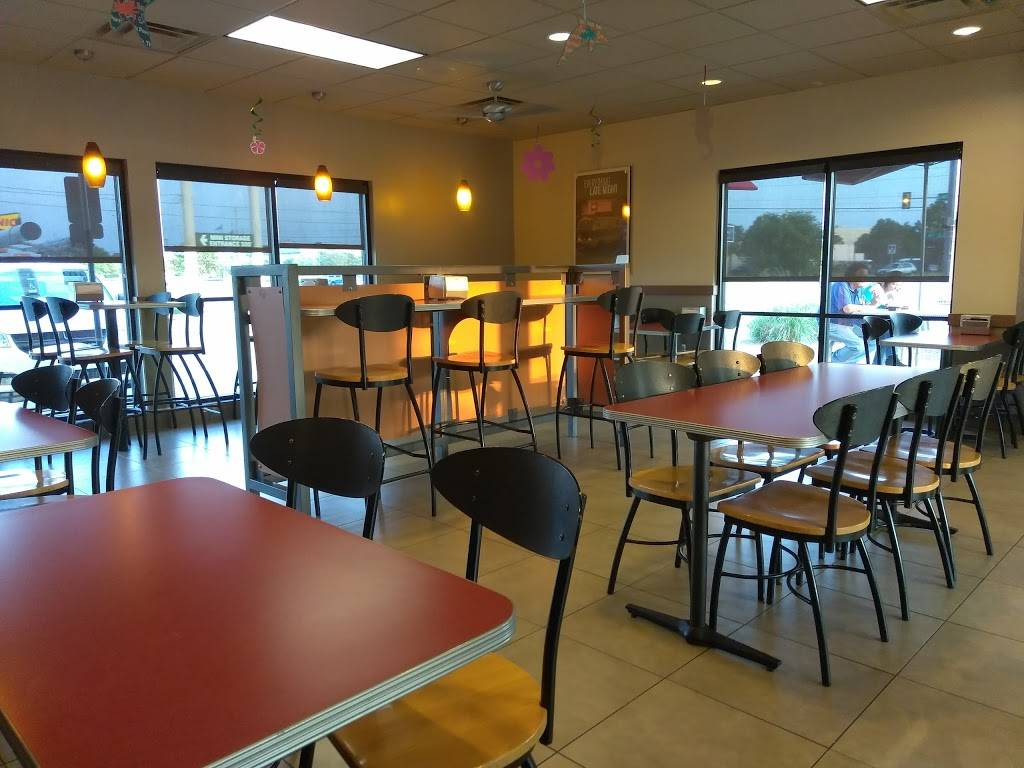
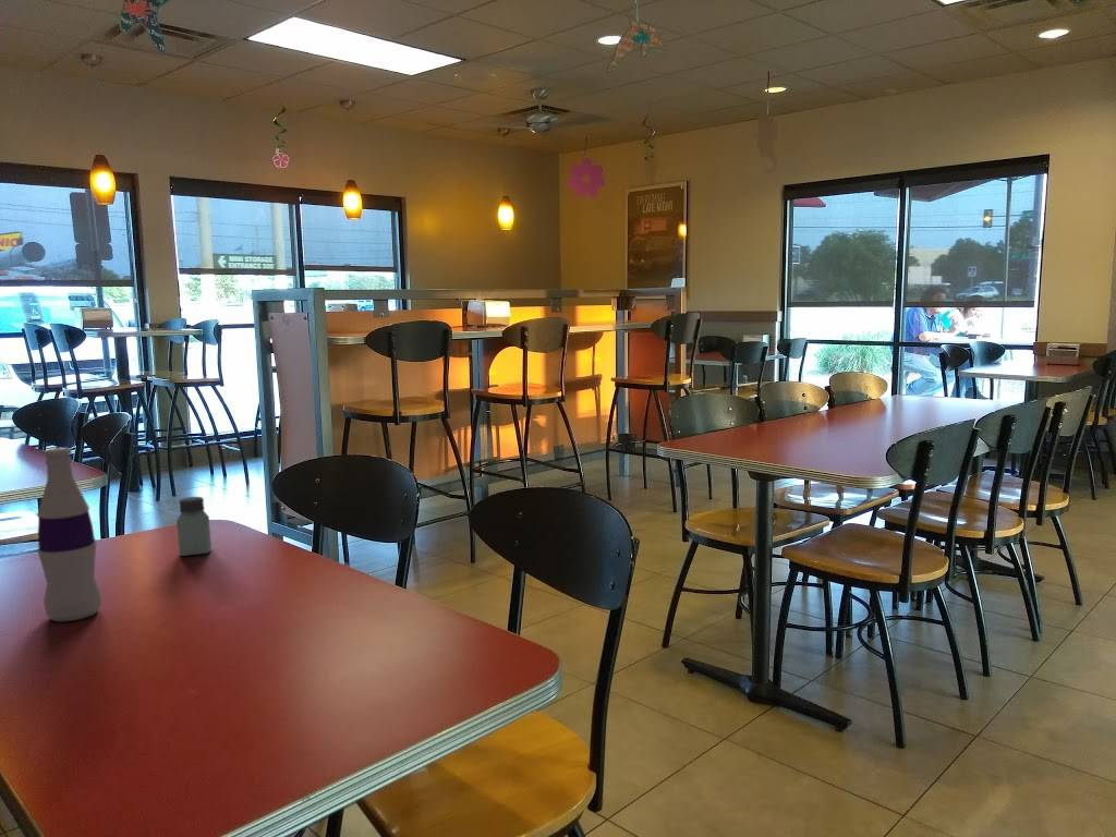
+ saltshaker [175,496,213,557]
+ bottle [36,447,102,622]
